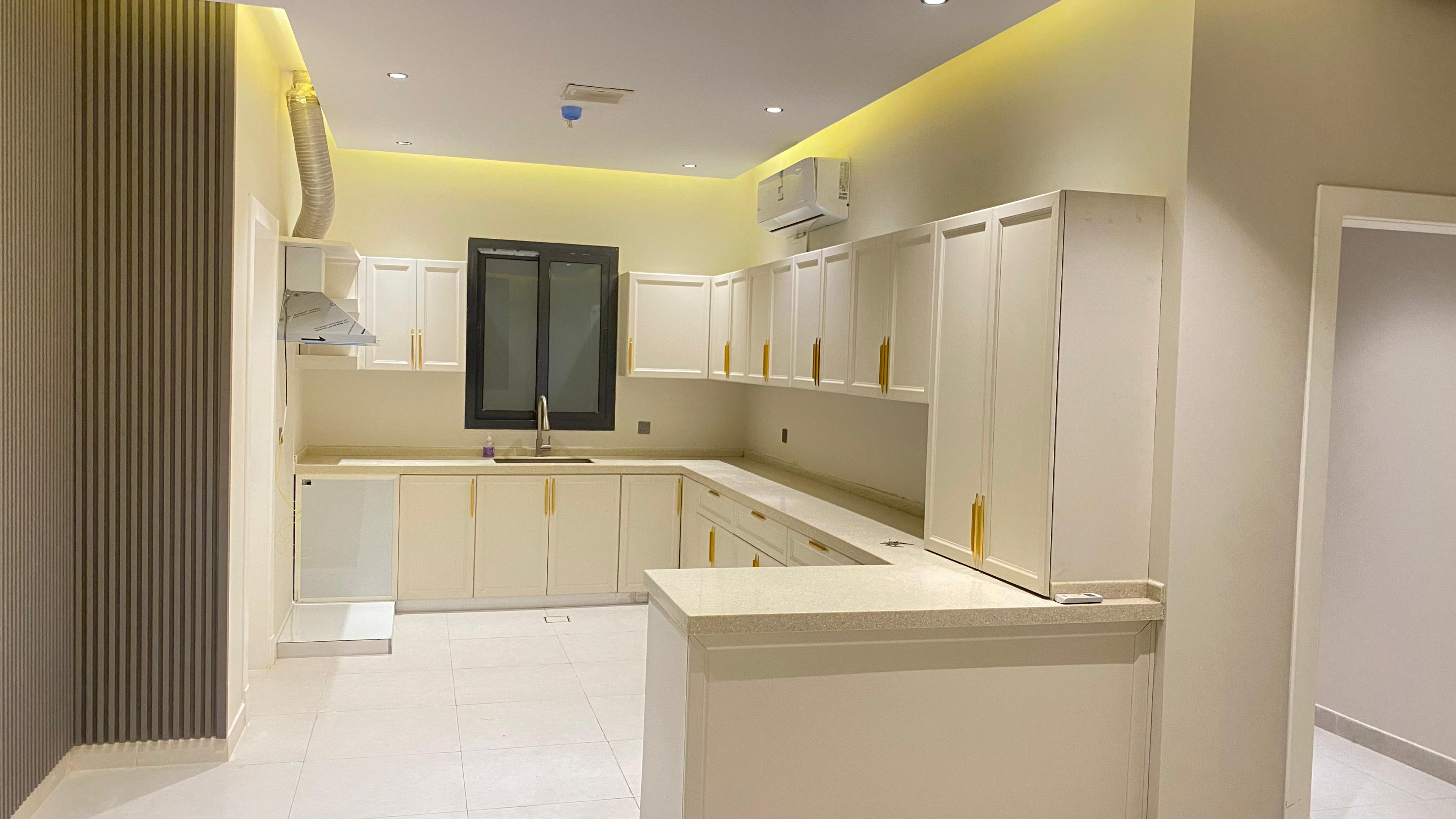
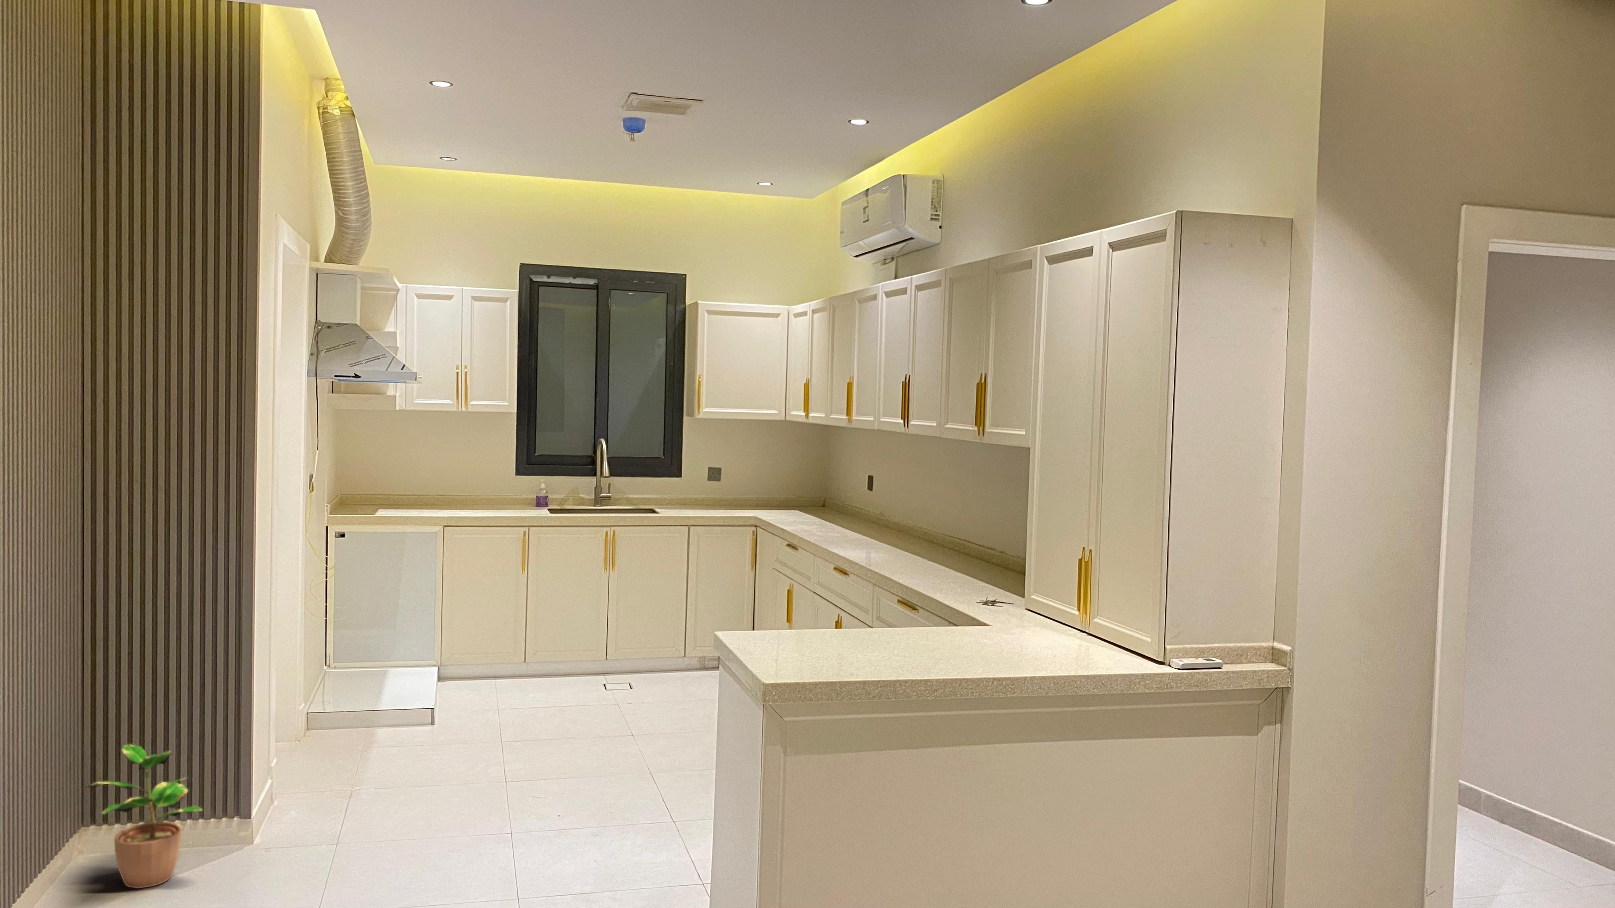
+ potted plant [80,744,206,888]
